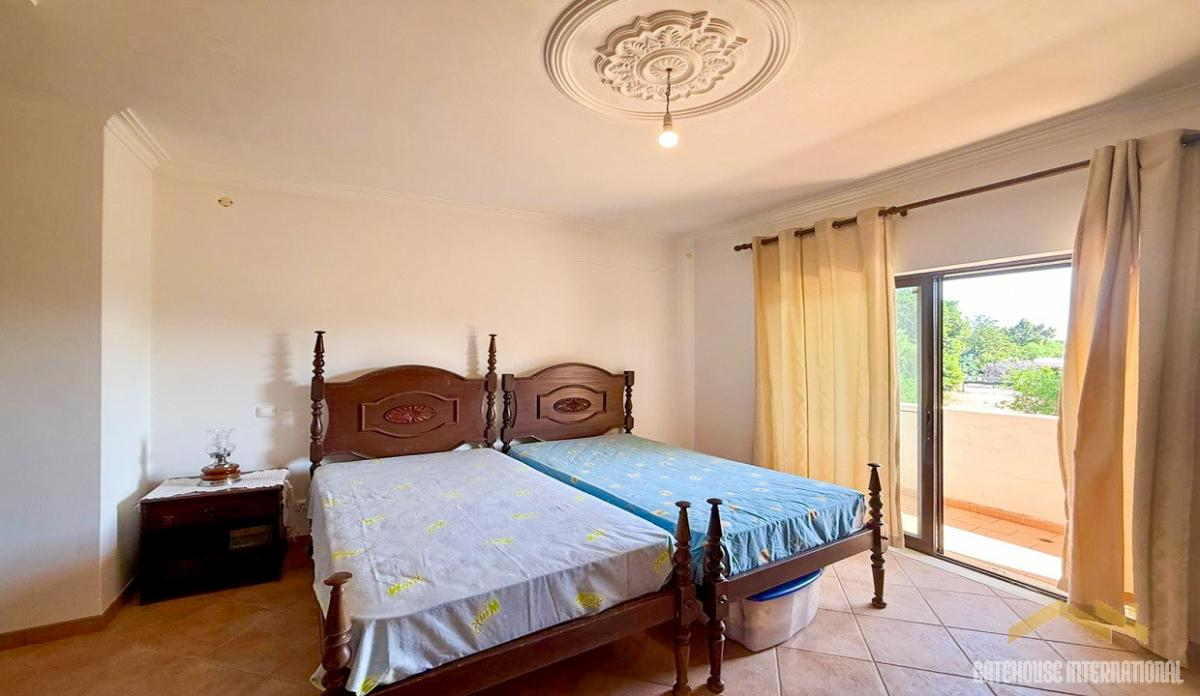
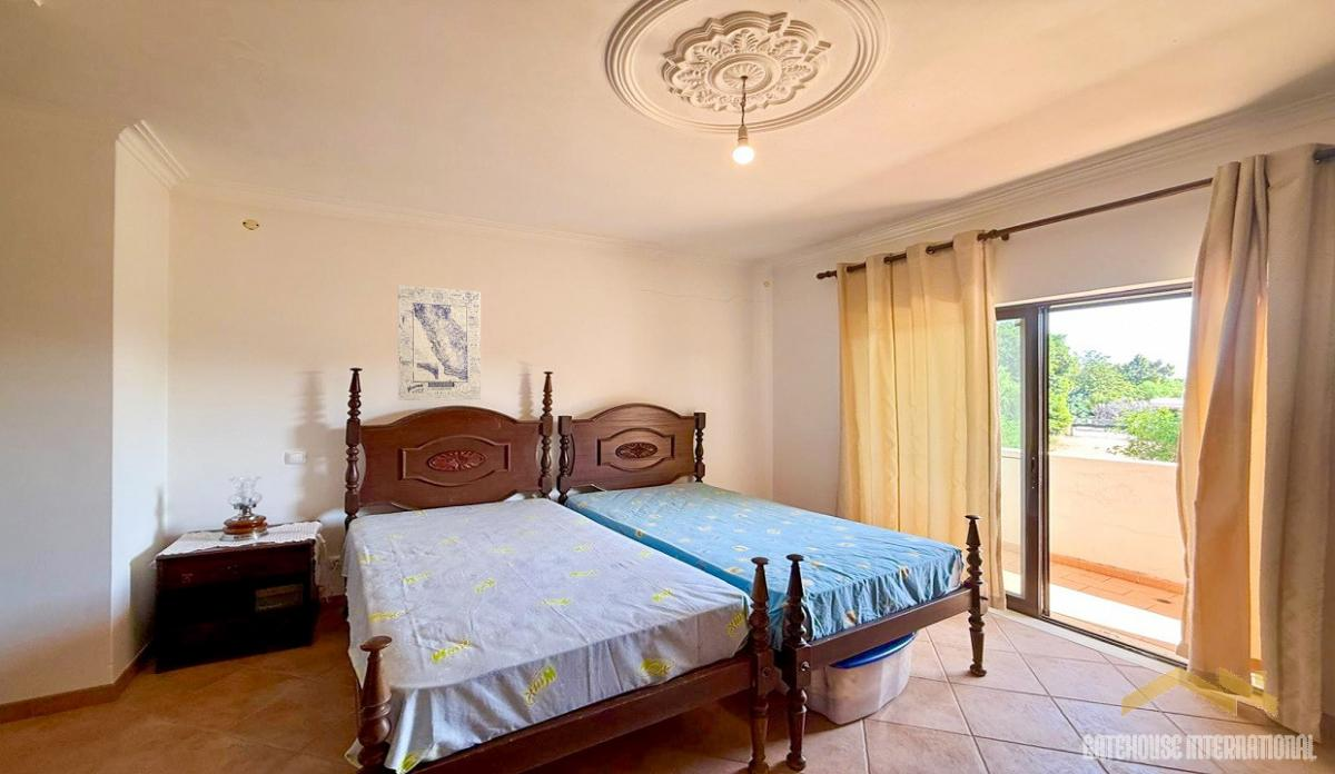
+ wall art [397,285,482,401]
